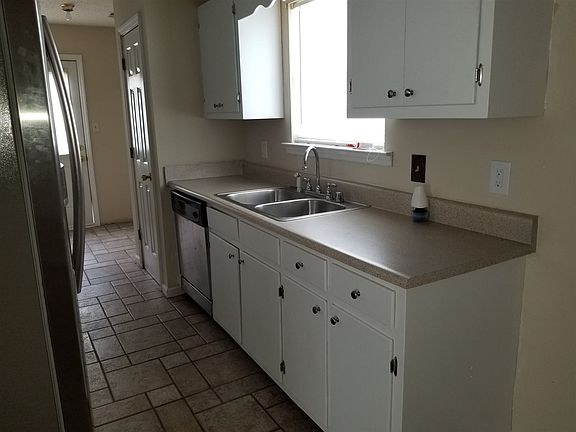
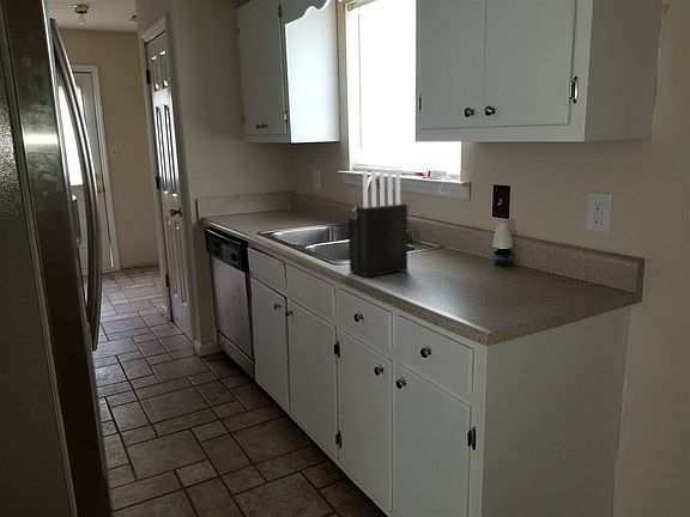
+ knife block [347,169,408,279]
